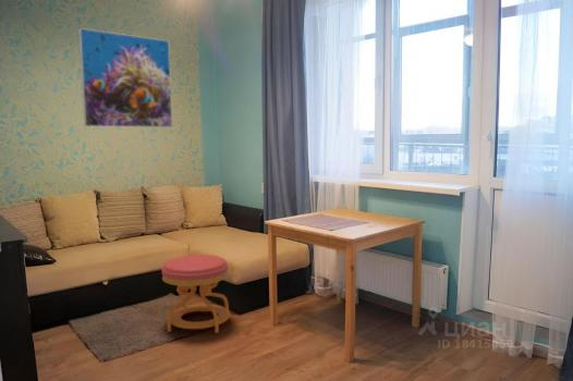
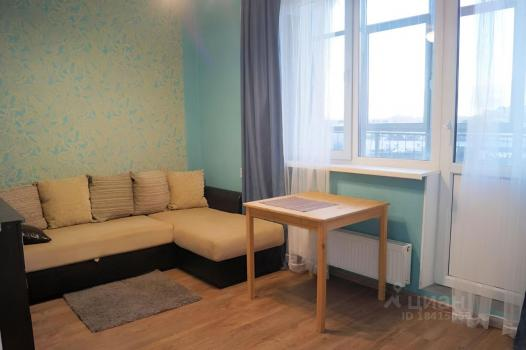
- stool [160,254,231,334]
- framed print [77,27,173,128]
